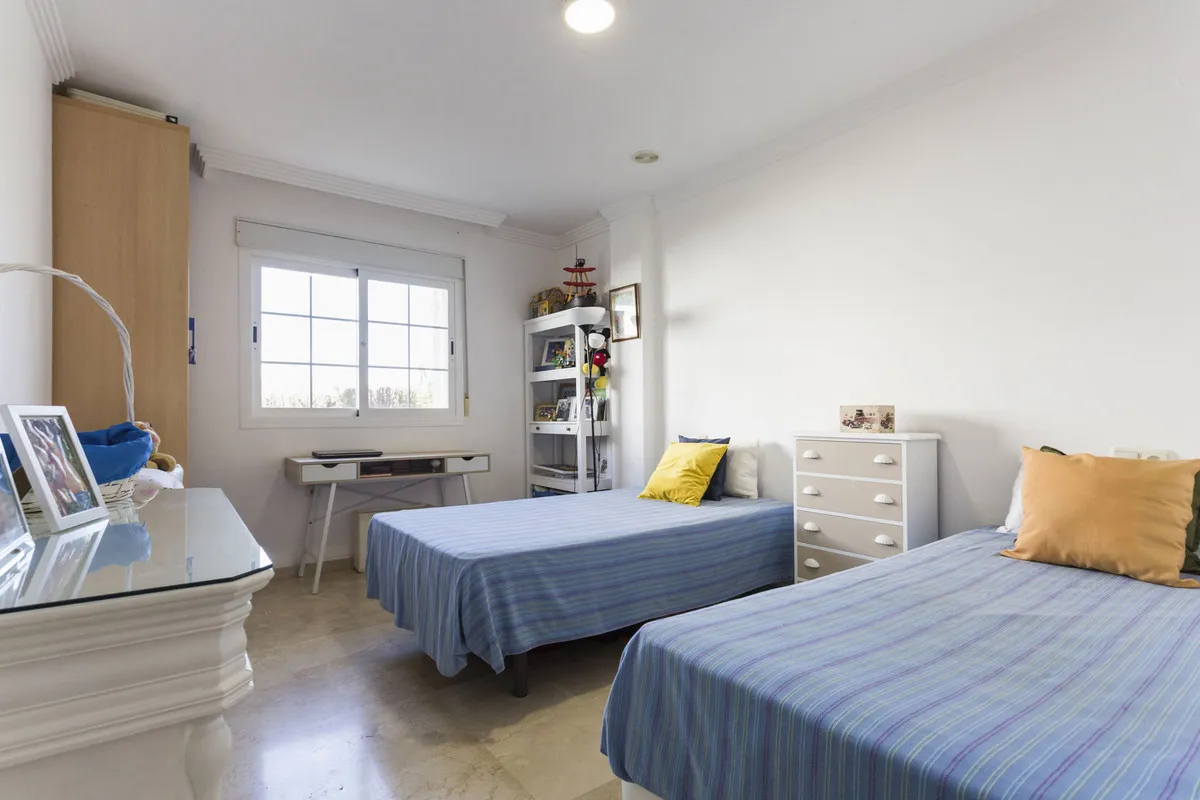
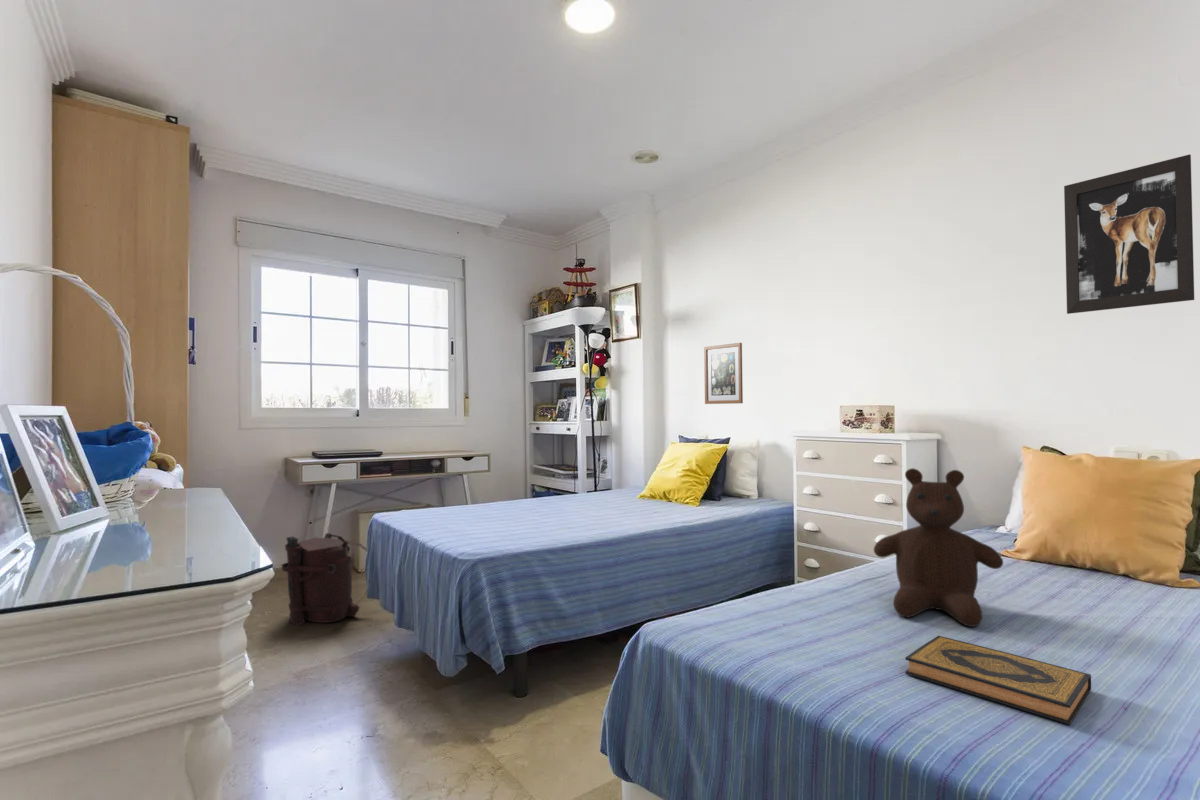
+ wall art [1063,153,1195,315]
+ backpack [281,532,368,626]
+ hardback book [904,635,1092,726]
+ teddy bear [873,467,1004,628]
+ wall art [703,342,744,405]
